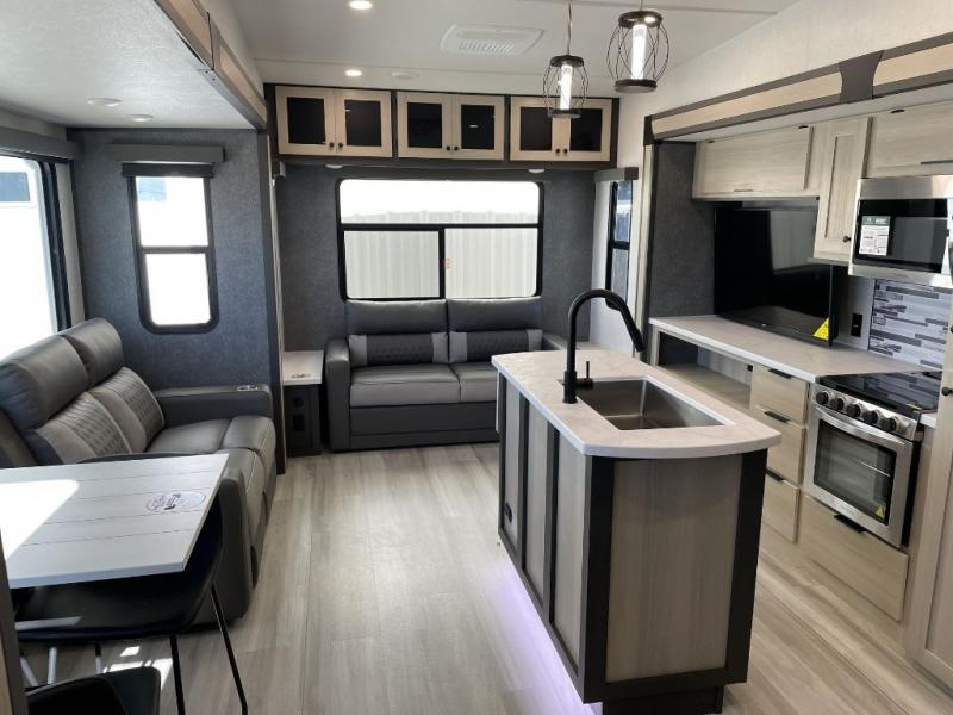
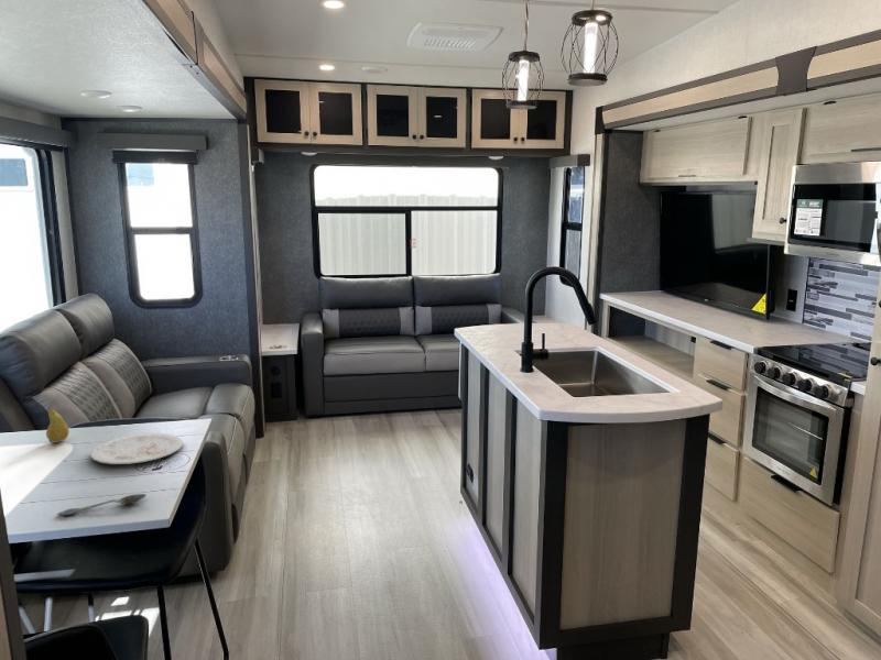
+ spoon [55,493,148,516]
+ plate [89,432,184,465]
+ fruit [45,408,70,444]
